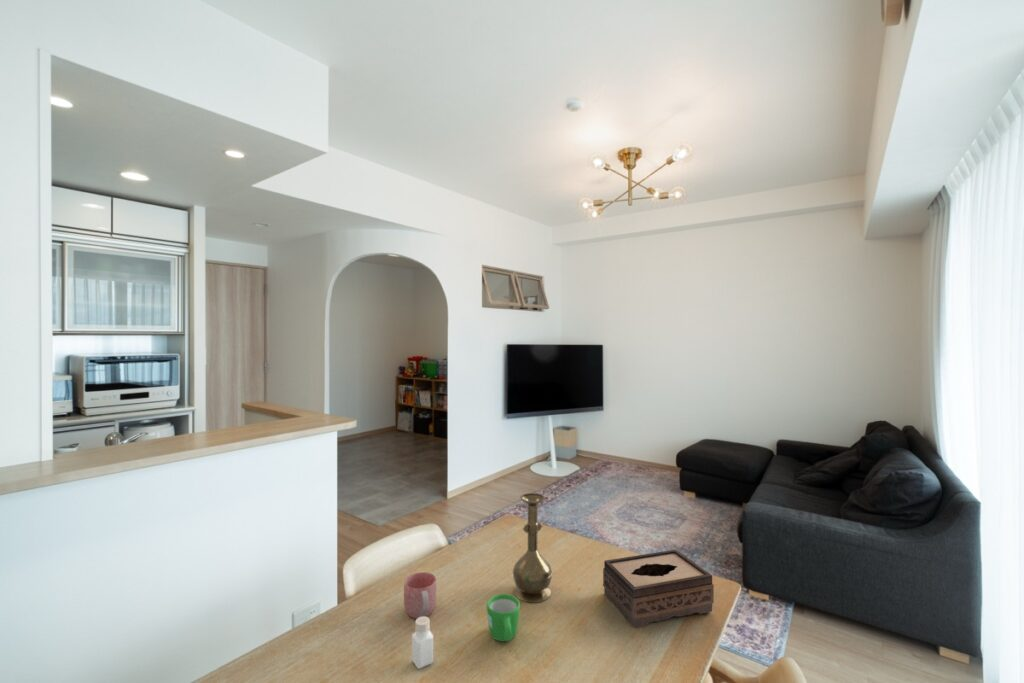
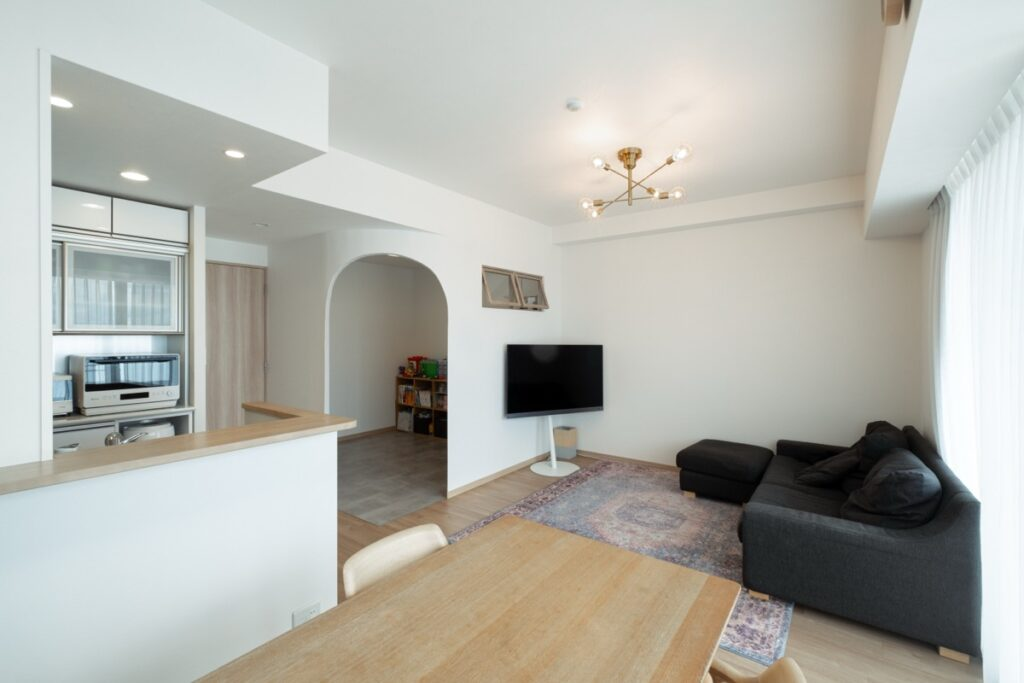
- pepper shaker [411,616,434,670]
- tissue box [602,549,715,629]
- vase [512,492,553,603]
- mug [403,571,437,619]
- mug [486,593,521,642]
